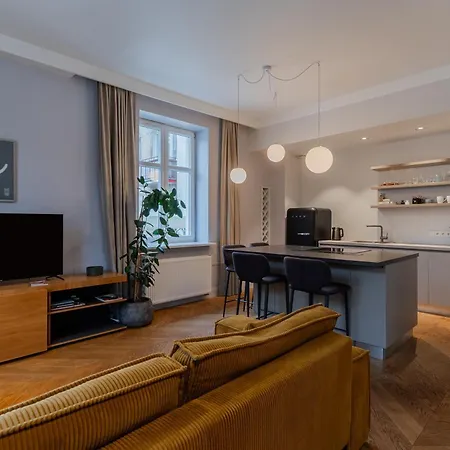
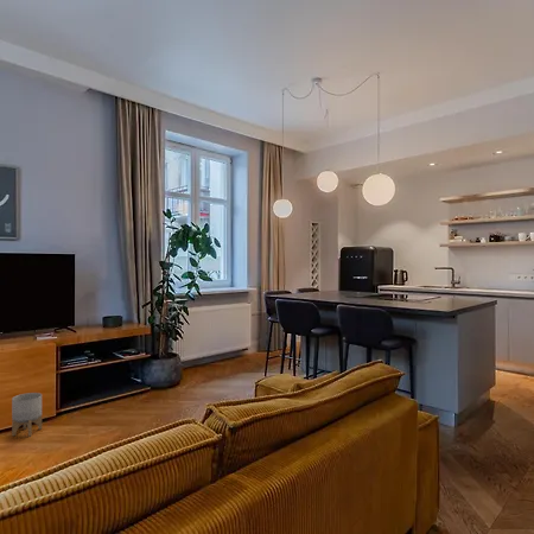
+ planter [11,392,43,438]
